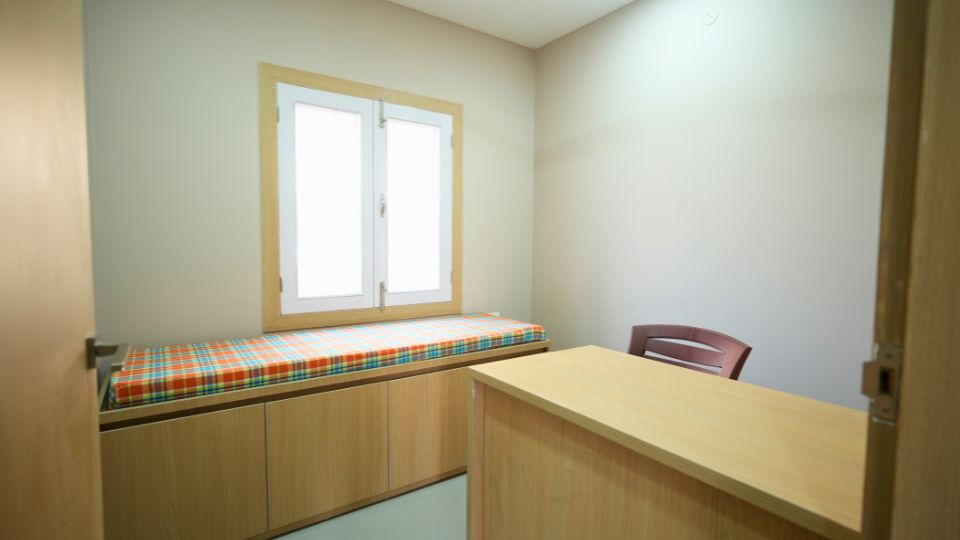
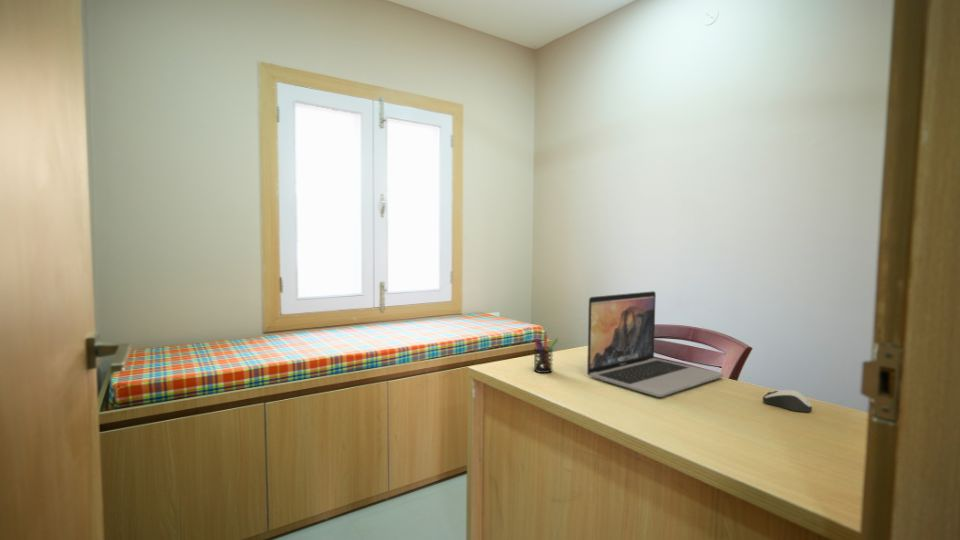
+ laptop [586,290,724,398]
+ pen holder [533,333,559,374]
+ computer mouse [762,389,813,413]
